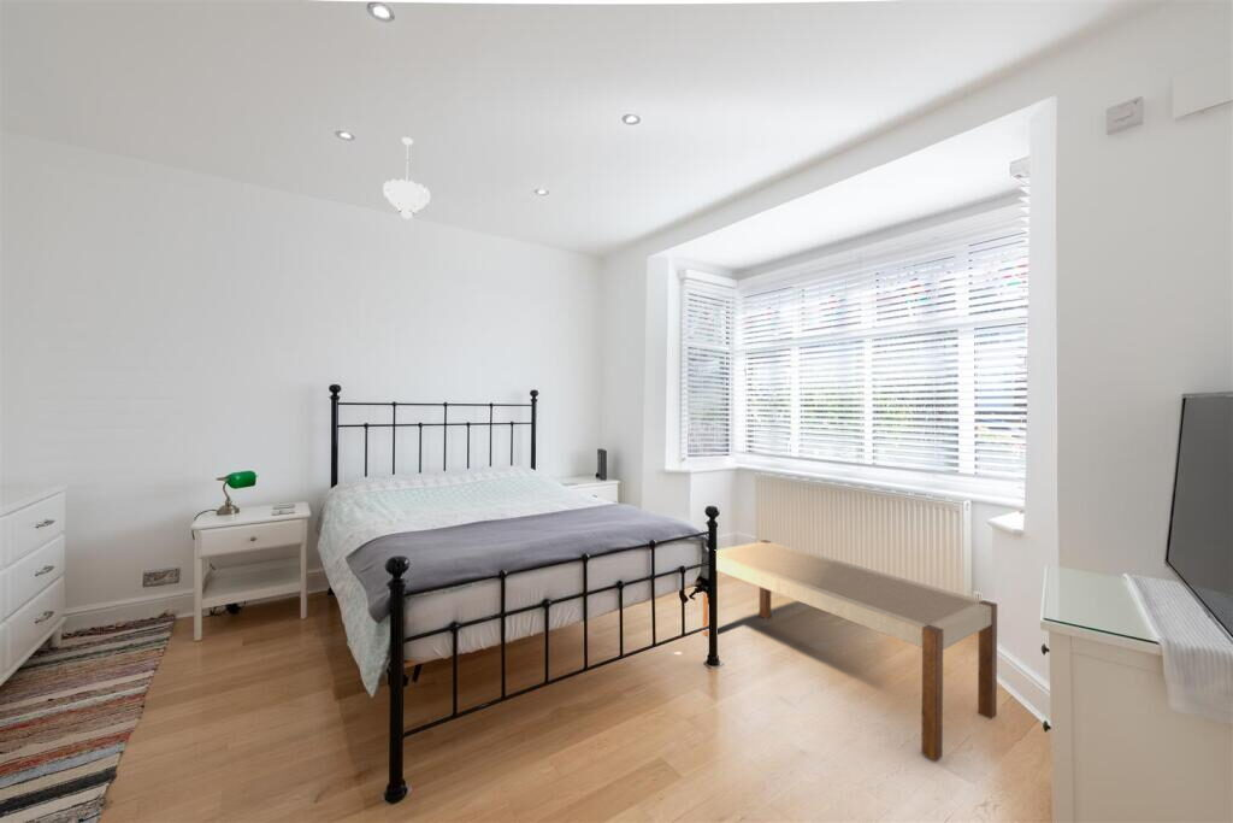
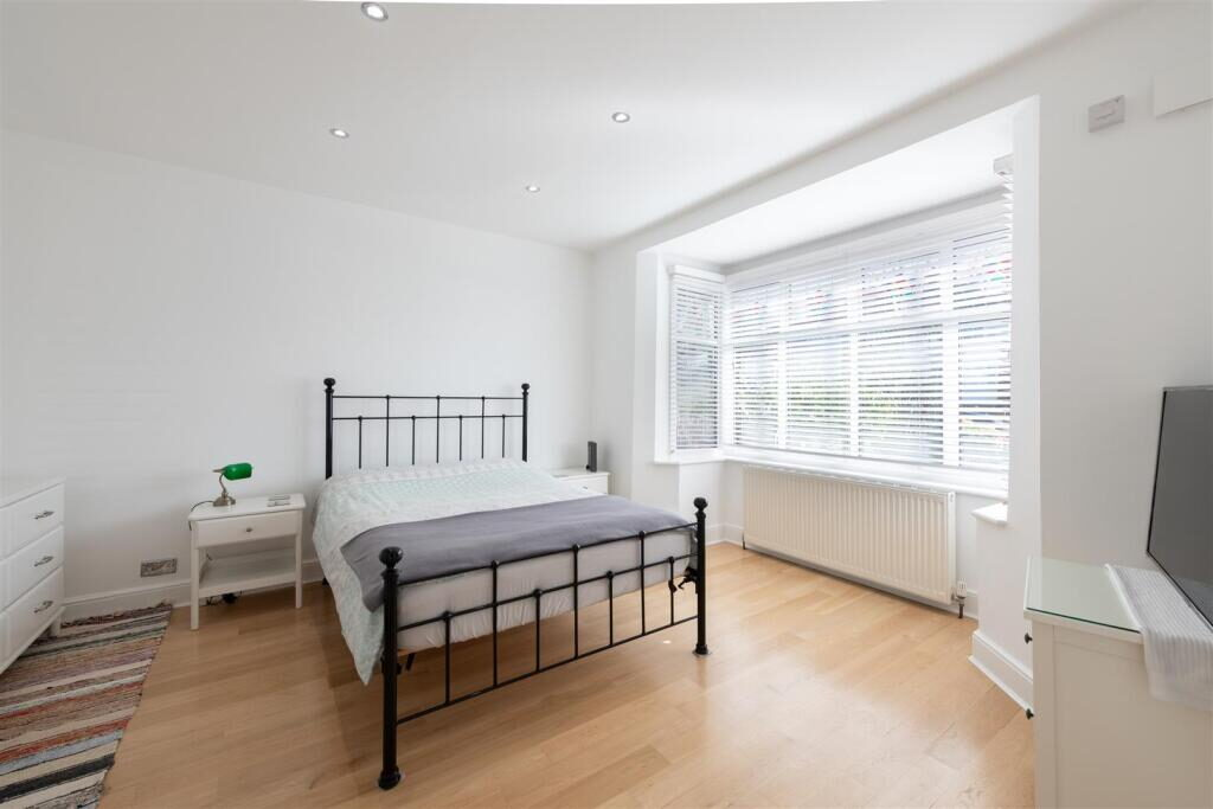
- pendant light [382,136,431,221]
- bench [702,539,998,763]
